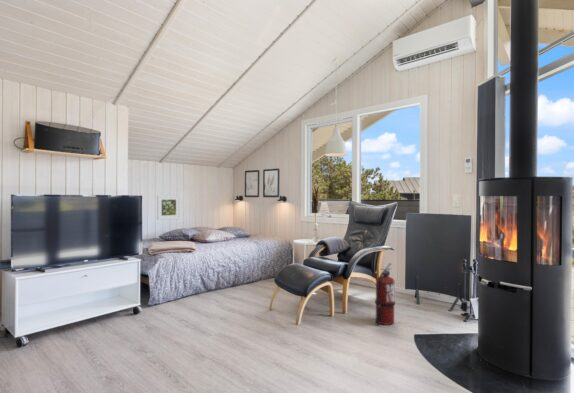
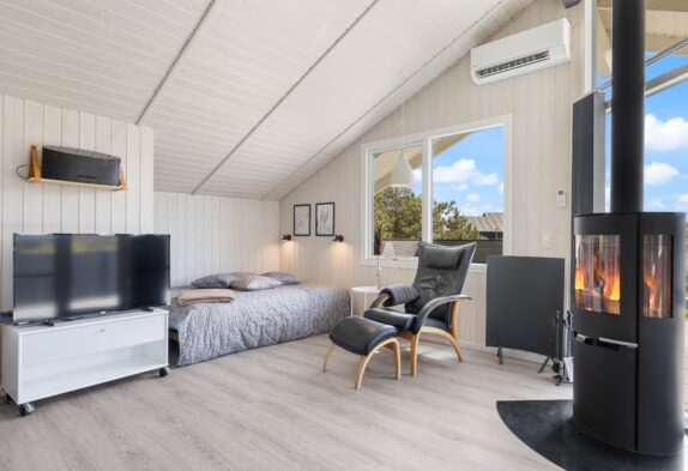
- fire extinguisher [374,262,396,326]
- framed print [156,194,181,221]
